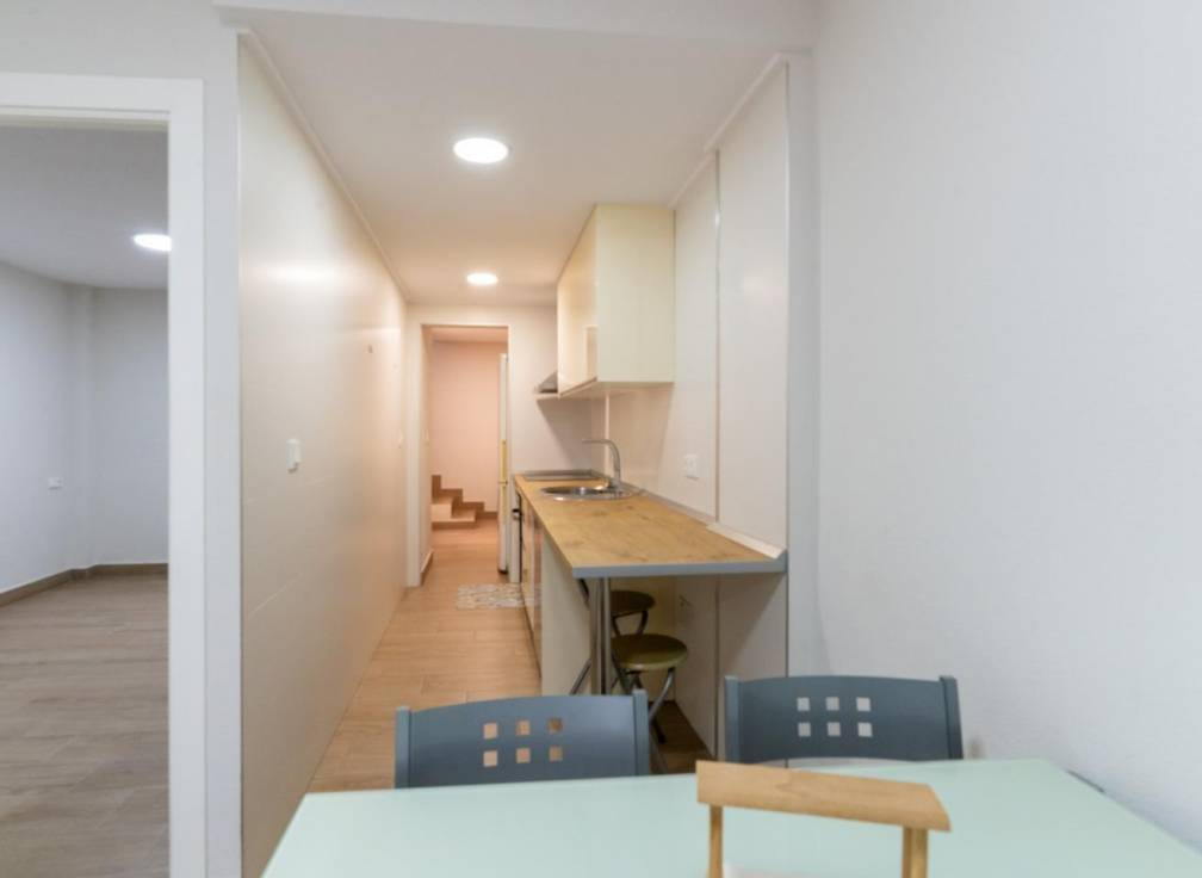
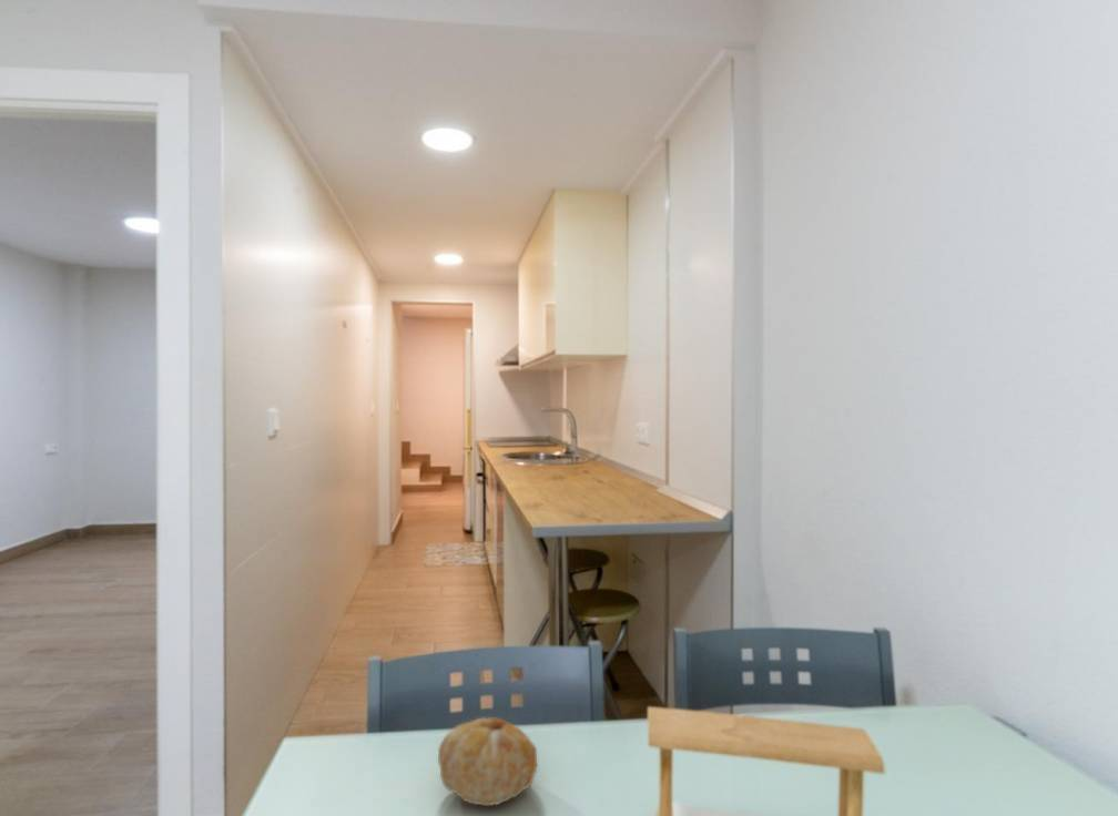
+ fruit [437,716,539,807]
